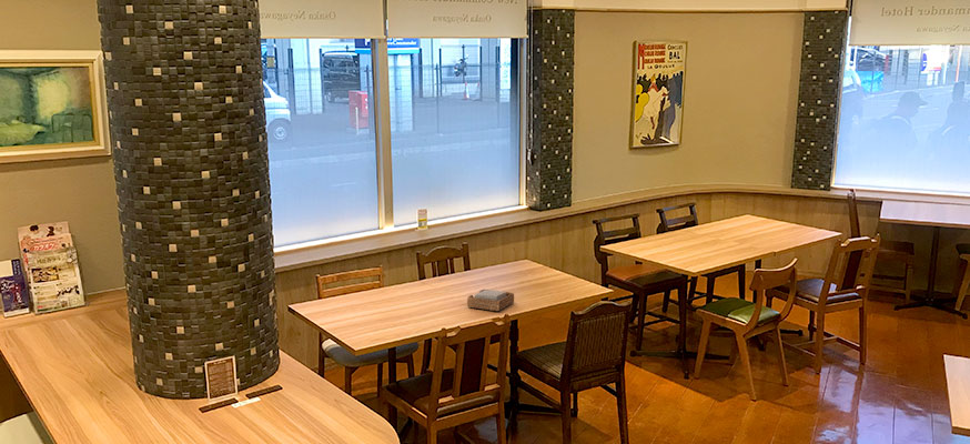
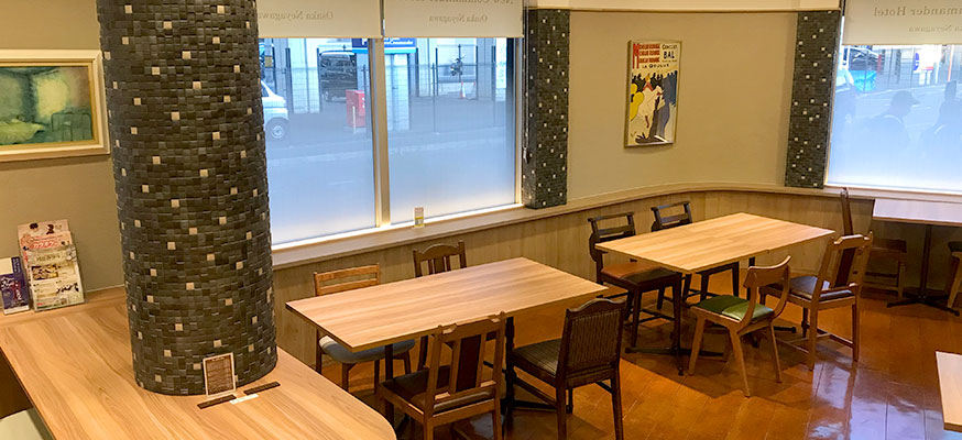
- napkin holder [466,289,515,312]
